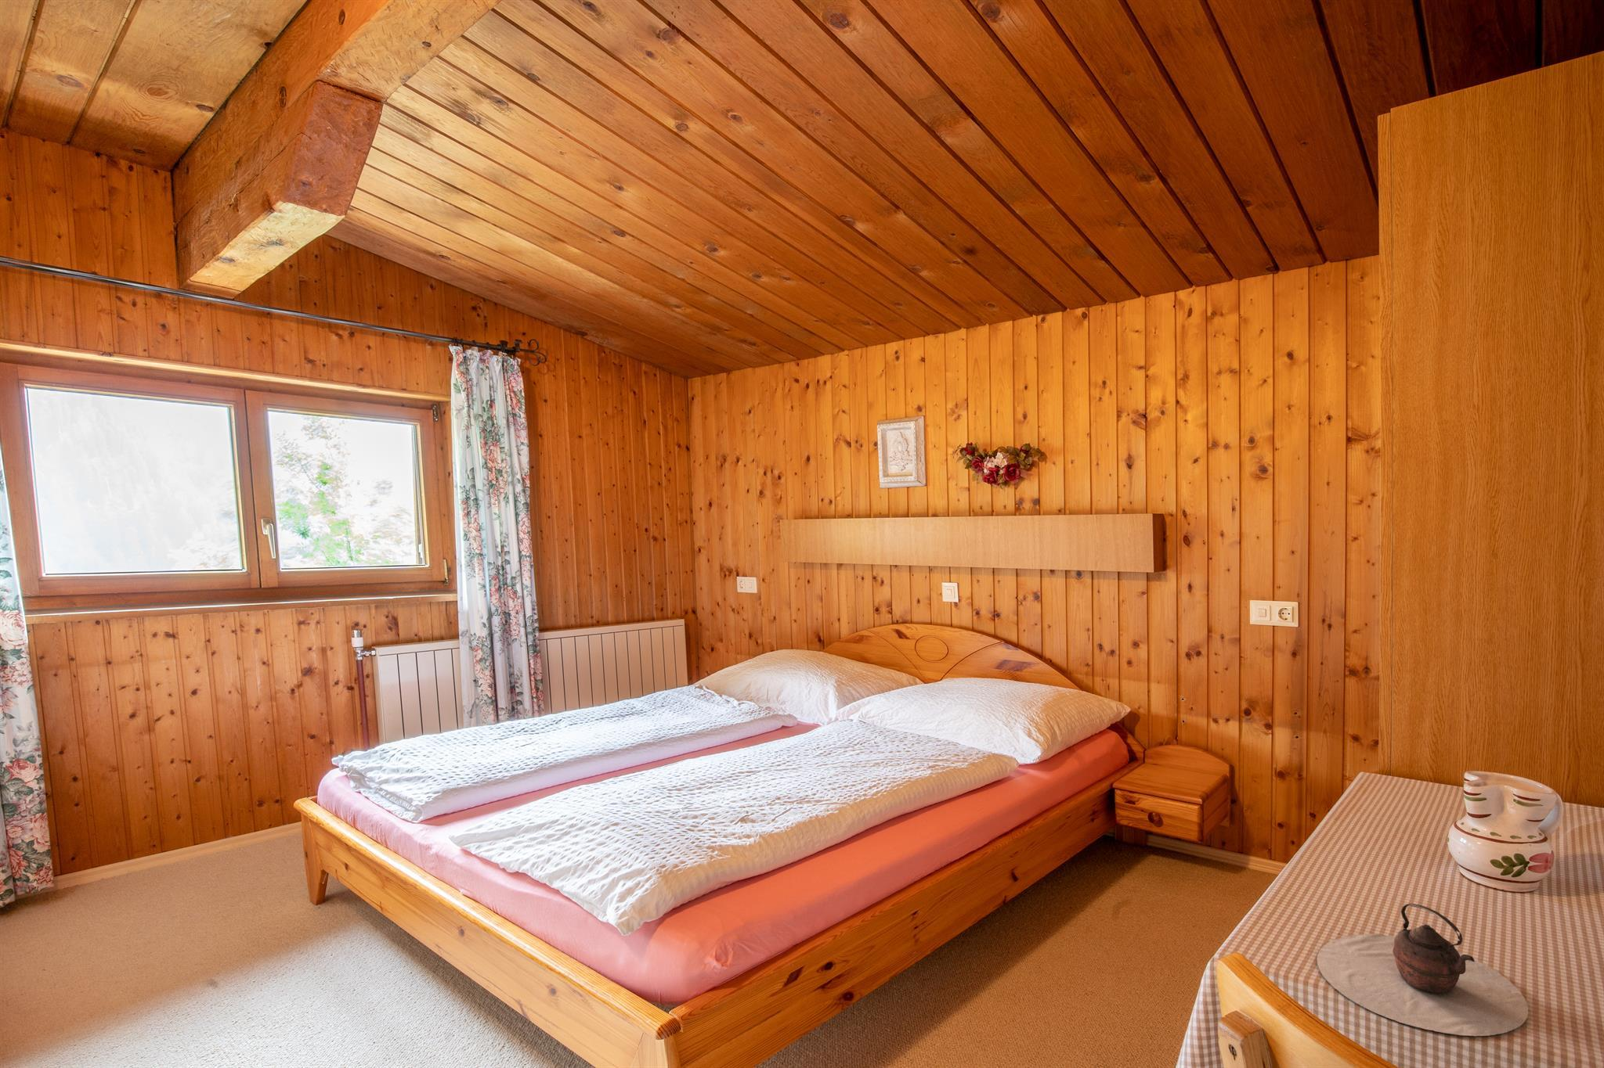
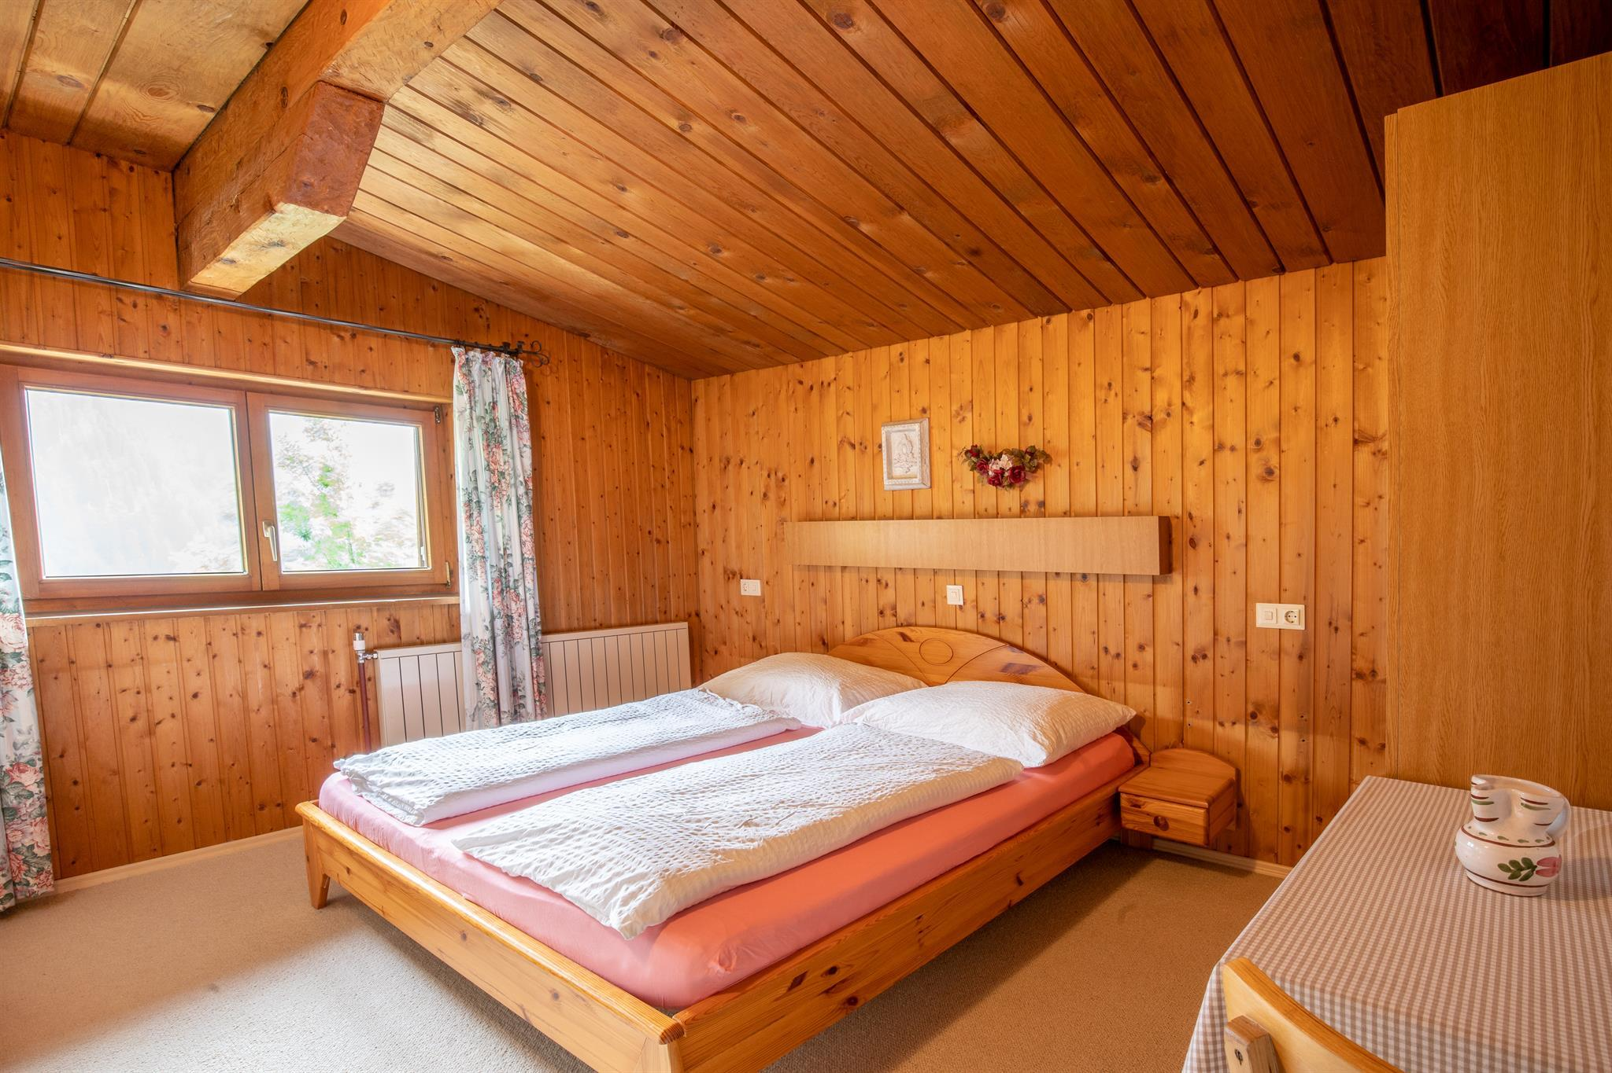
- teapot [1317,902,1530,1037]
